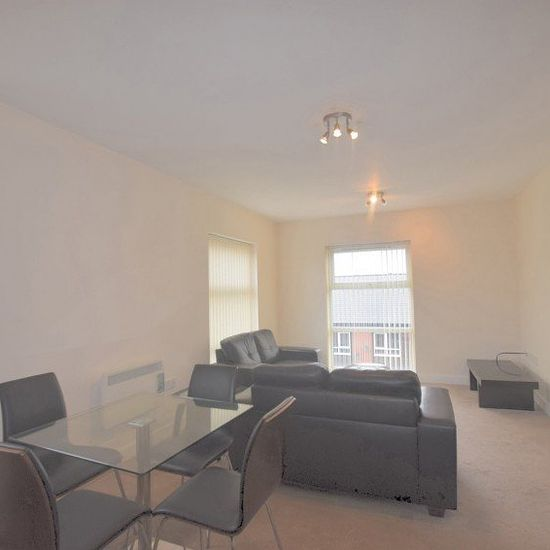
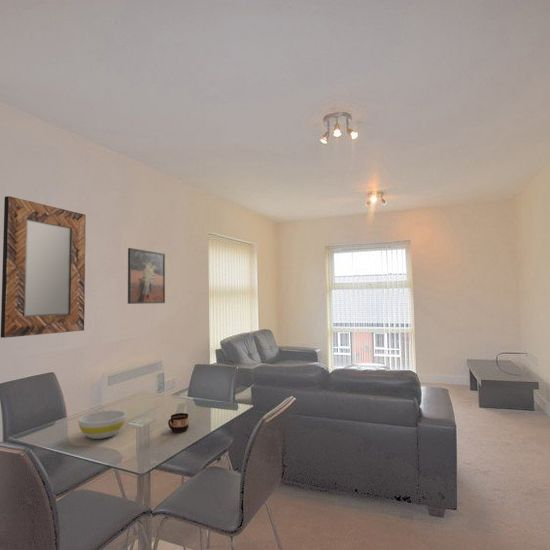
+ cup [167,412,190,433]
+ home mirror [0,195,87,339]
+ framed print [127,247,166,305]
+ bowl [77,409,127,440]
